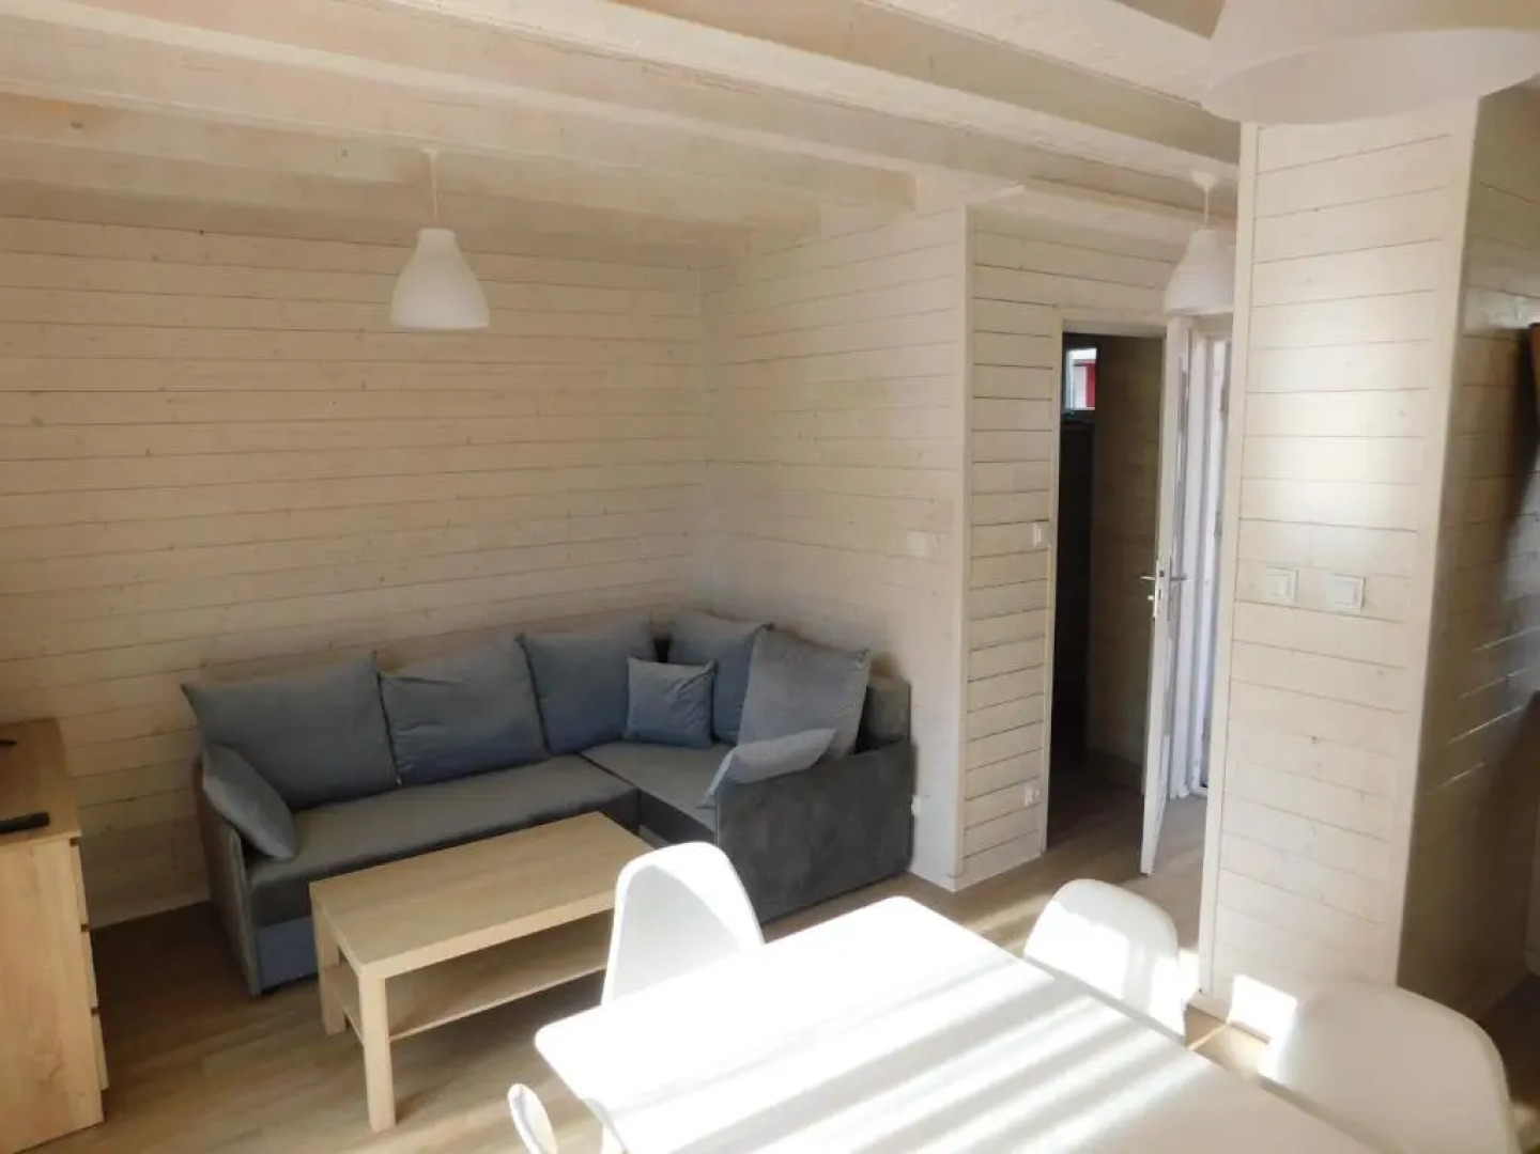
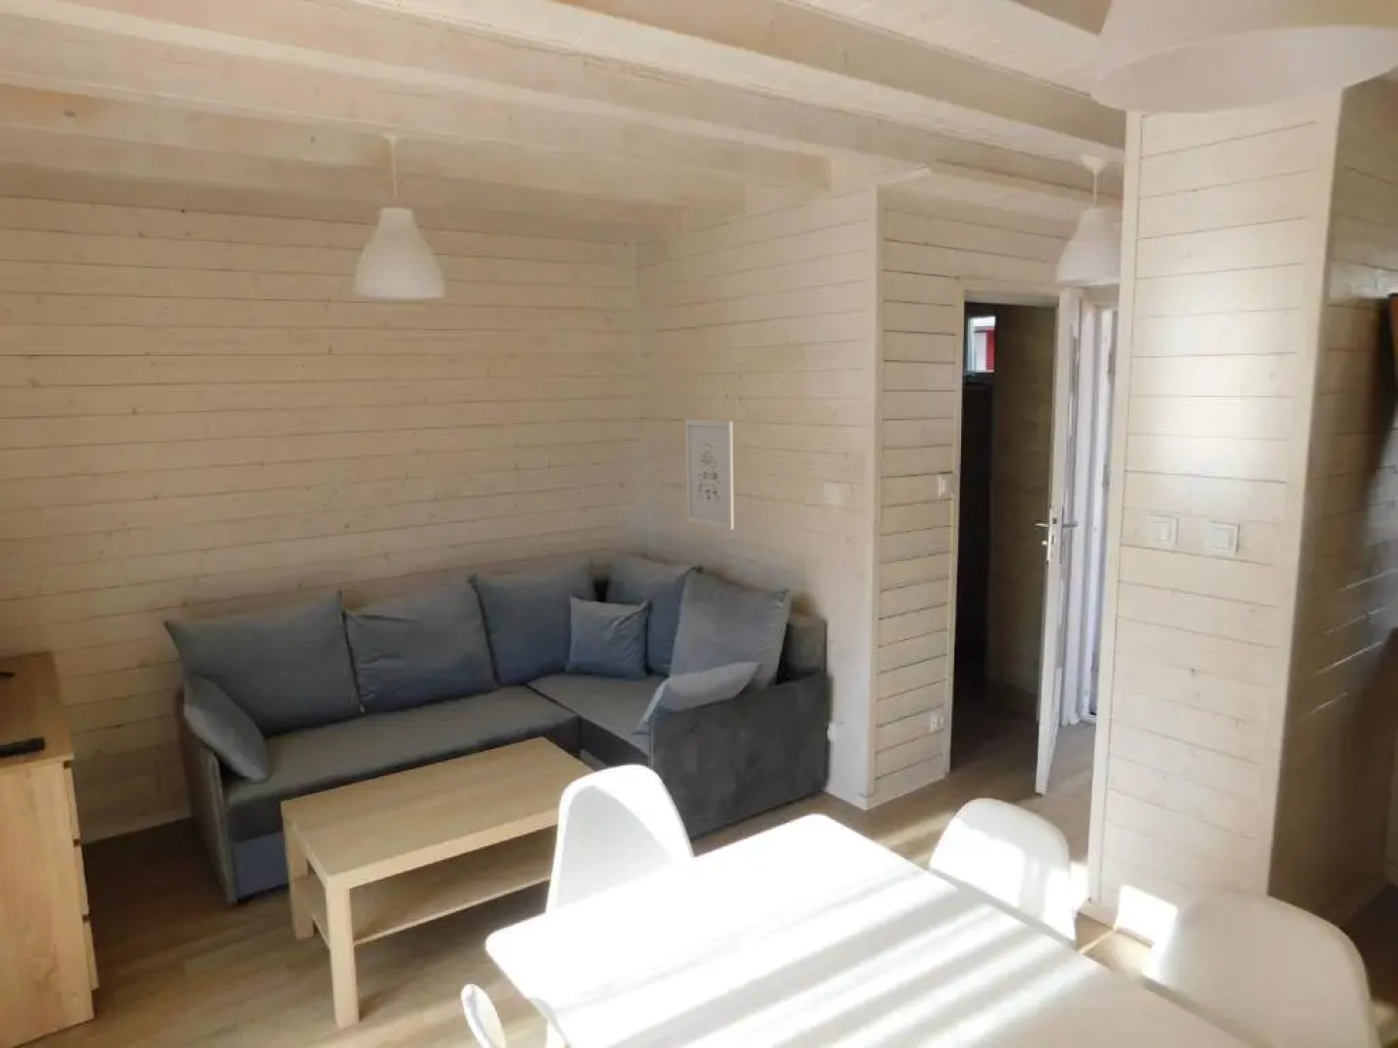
+ wall art [685,418,735,531]
